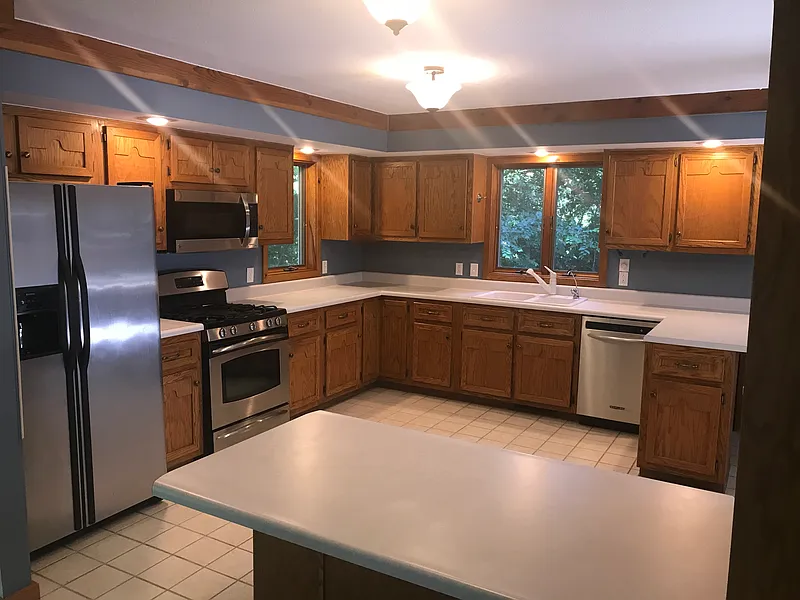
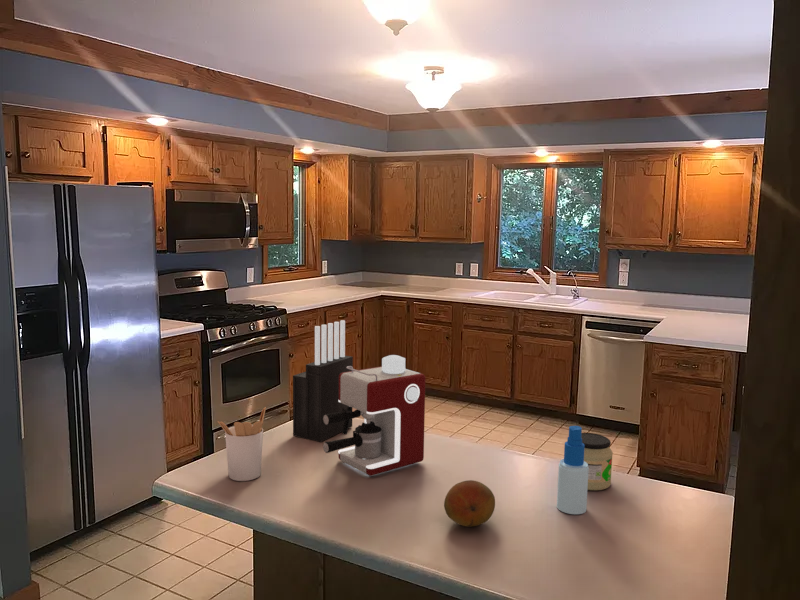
+ spray bottle [556,425,589,515]
+ utensil holder [217,406,267,482]
+ coffee maker [322,354,426,477]
+ jar [581,432,614,491]
+ fruit [443,479,496,528]
+ knife block [292,319,354,443]
